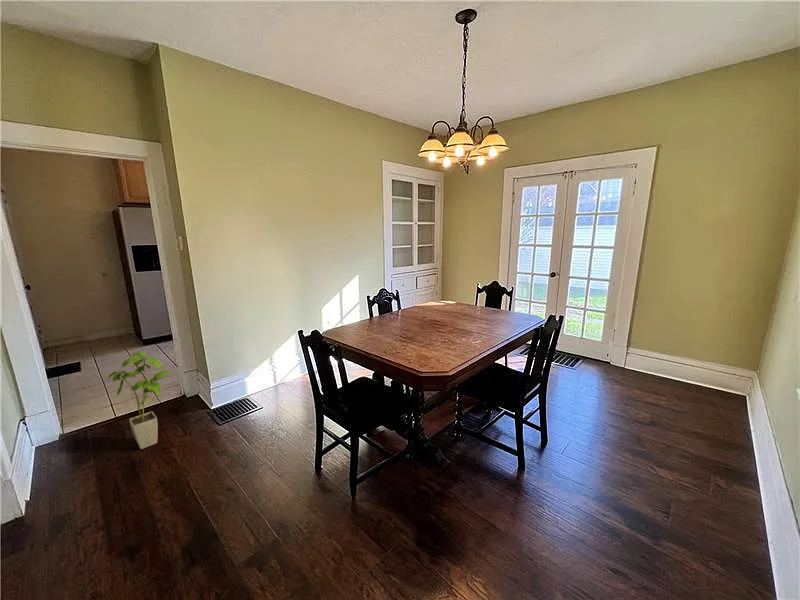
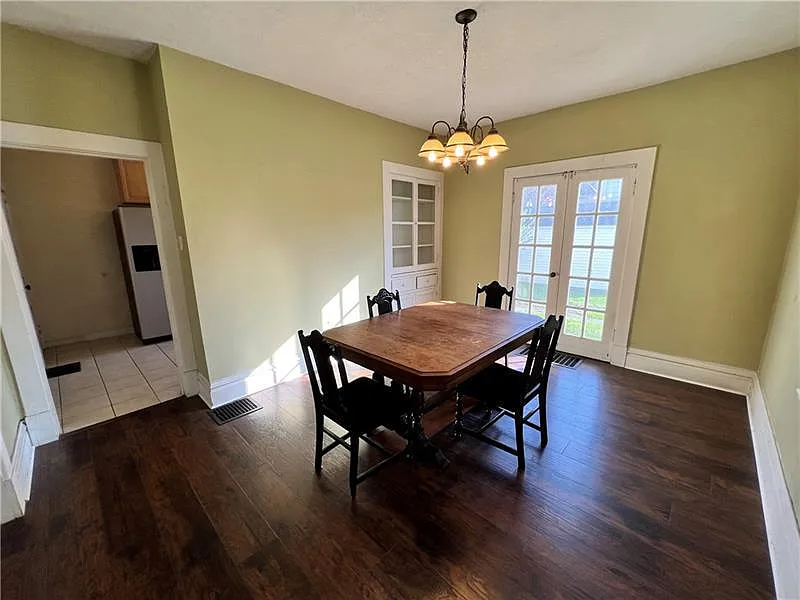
- house plant [107,351,174,450]
